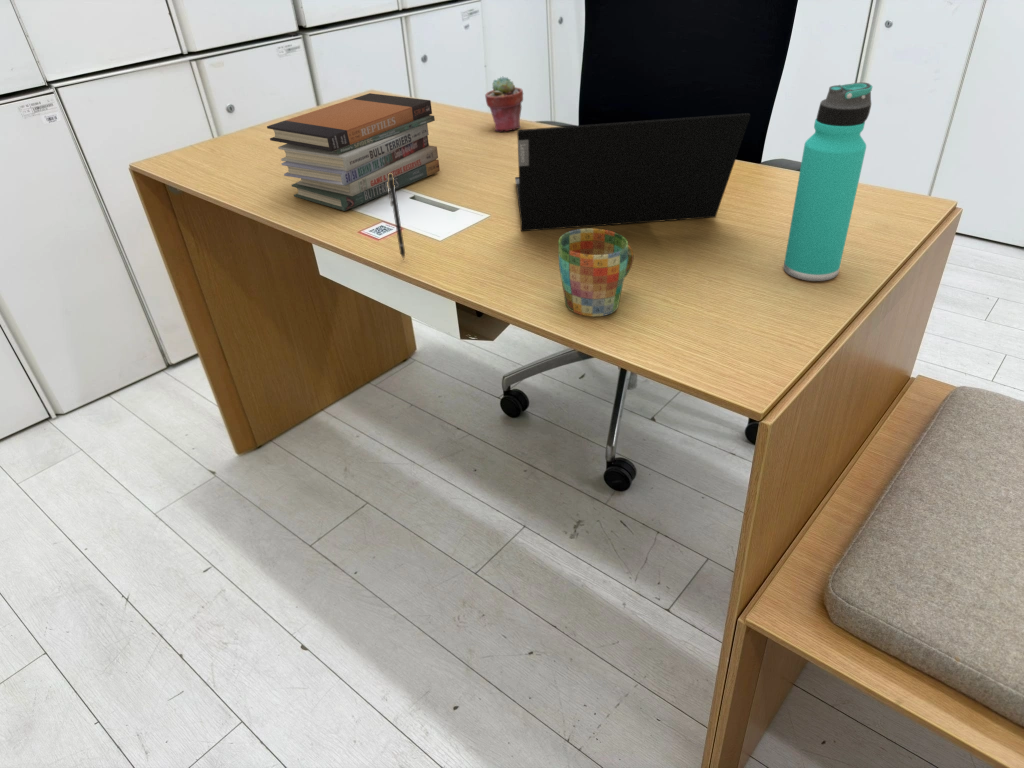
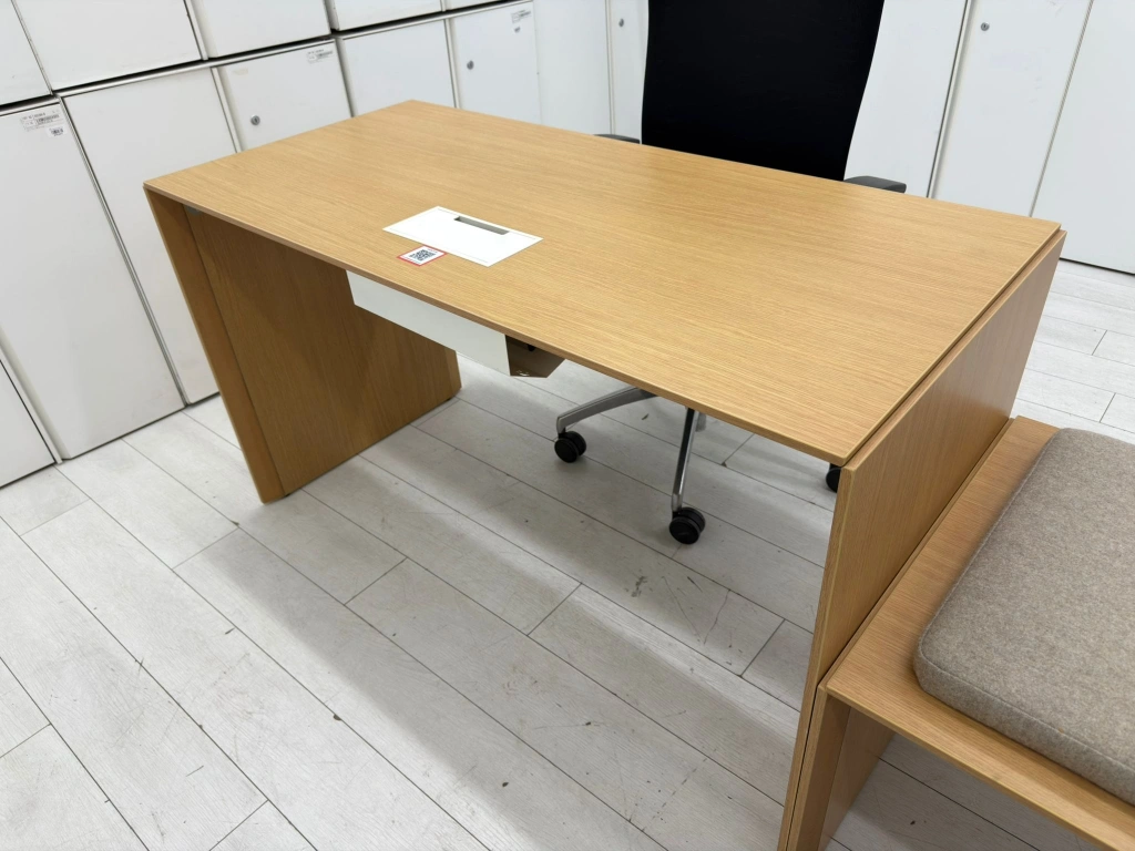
- thermos bottle [782,82,874,282]
- book stack [266,92,441,212]
- potted succulent [484,76,524,132]
- pen [387,173,406,260]
- mug [558,228,634,318]
- laptop computer [514,112,751,232]
